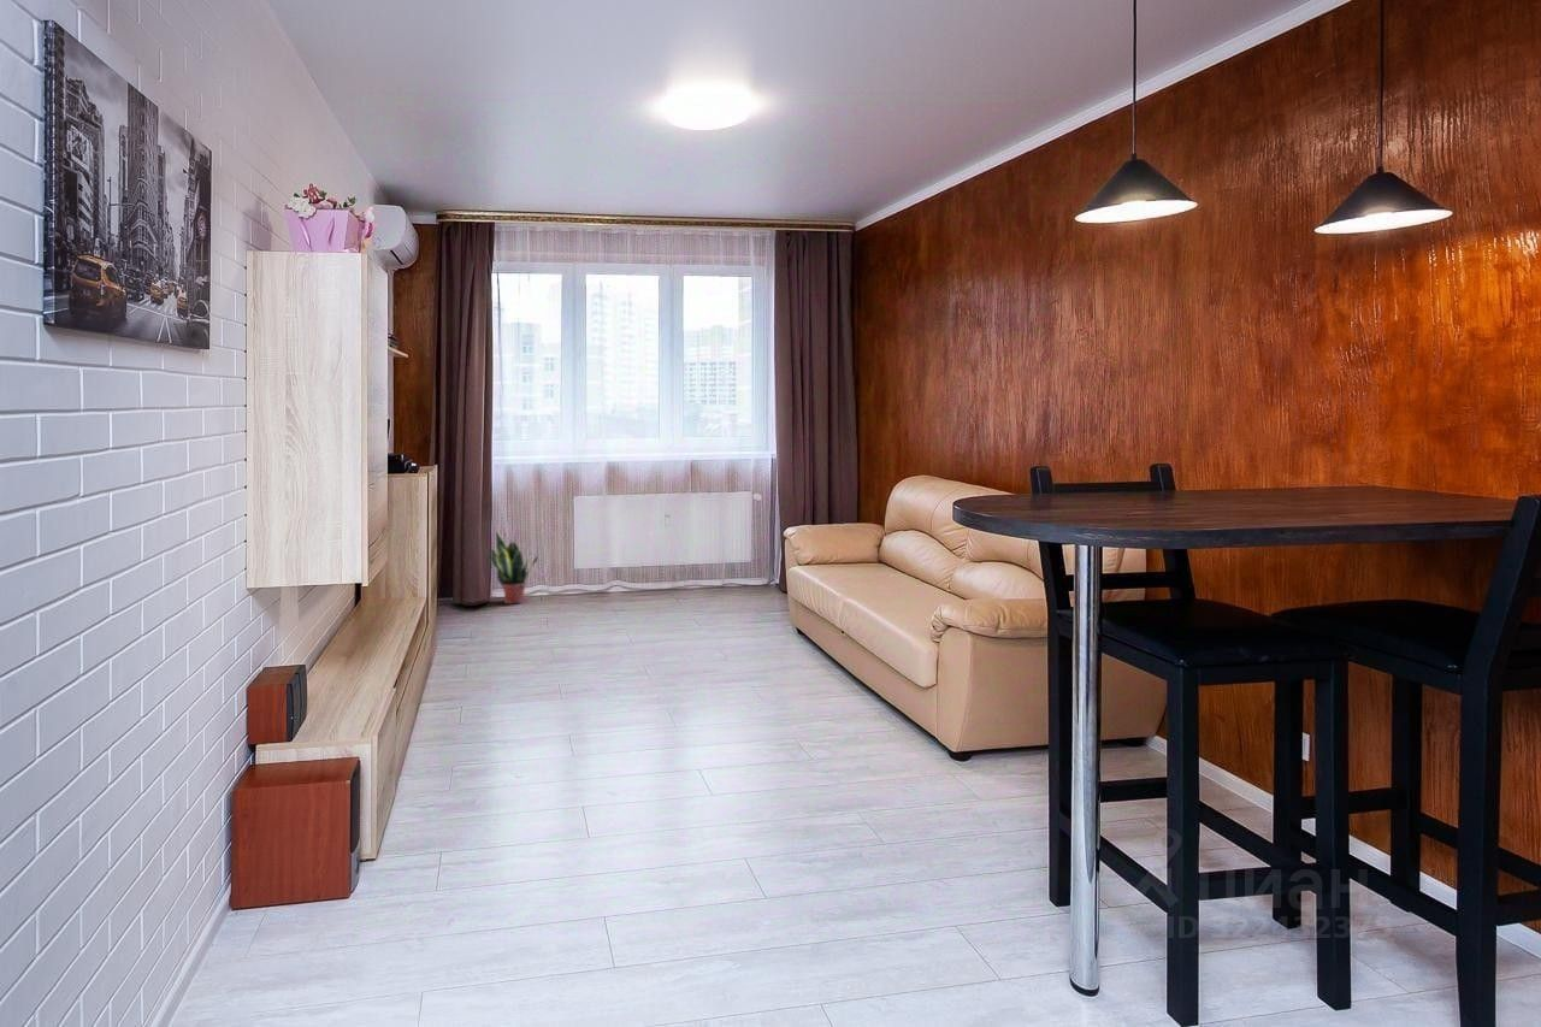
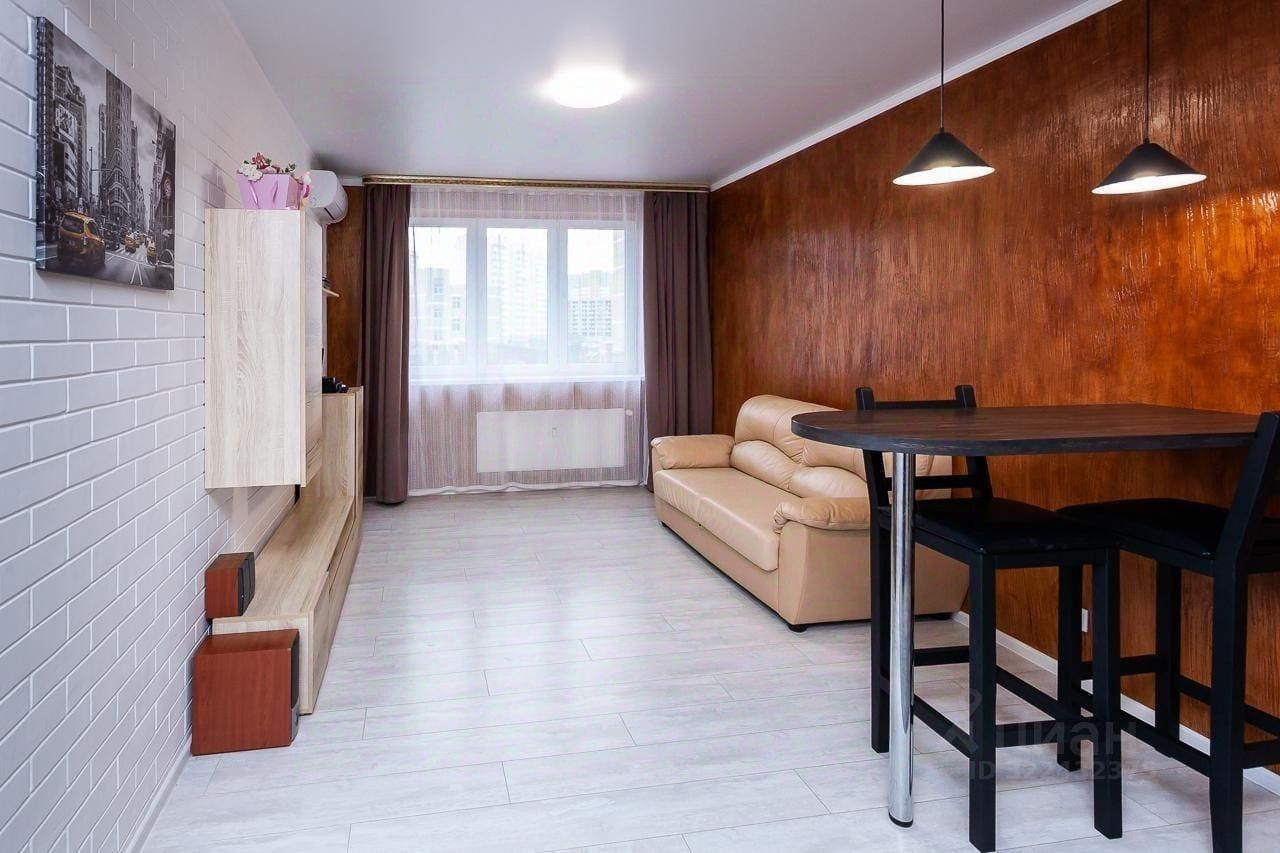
- potted plant [490,530,539,604]
